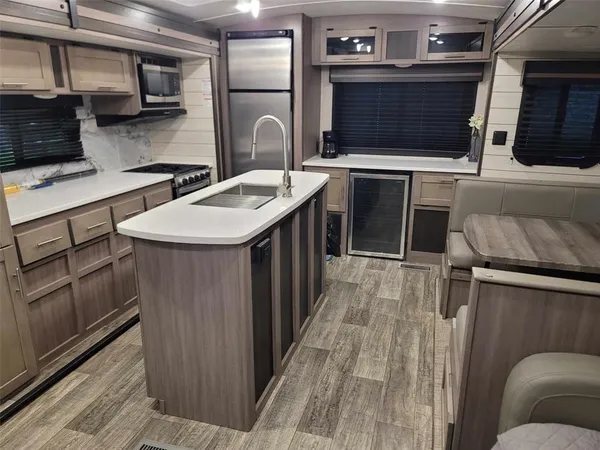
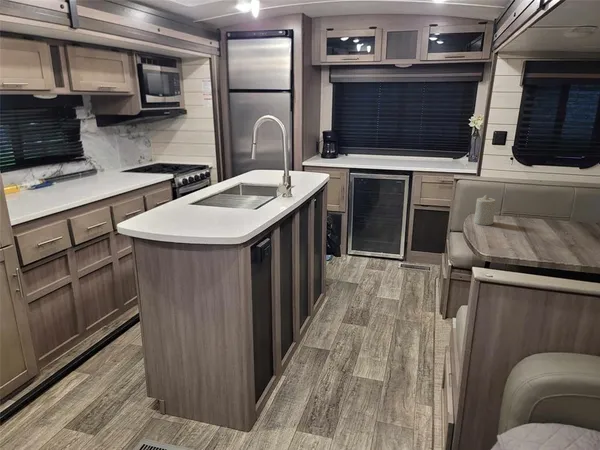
+ candle [473,194,497,226]
